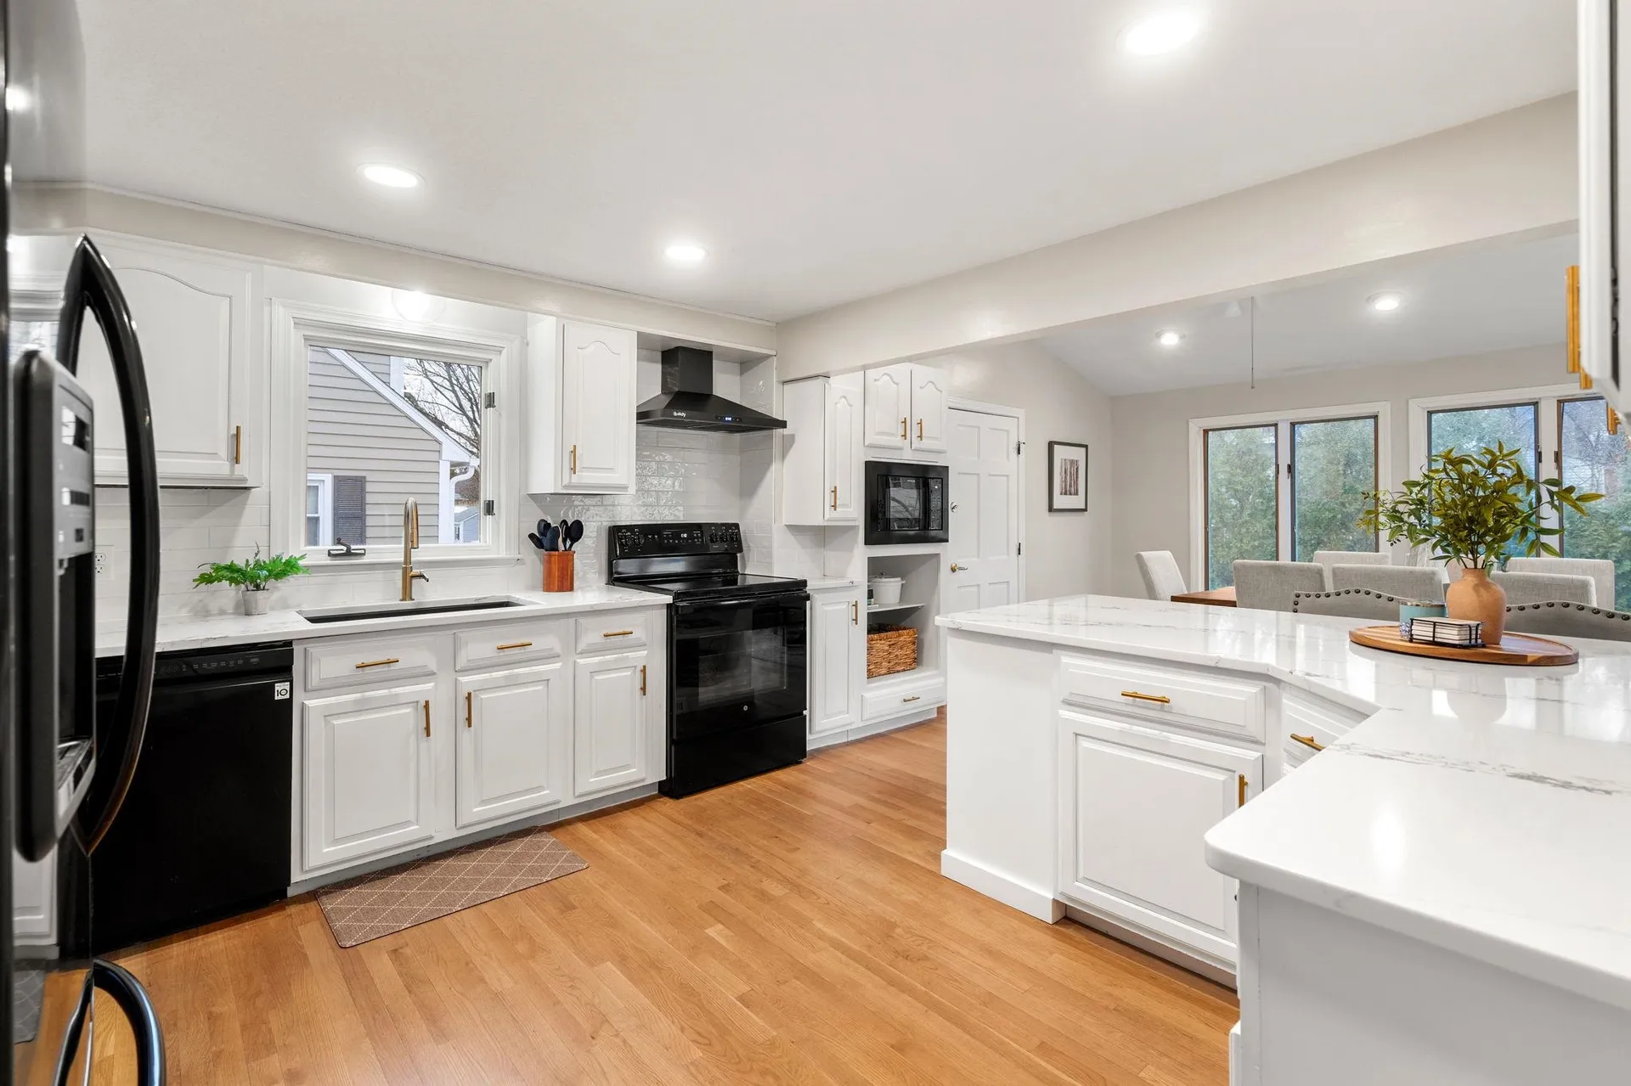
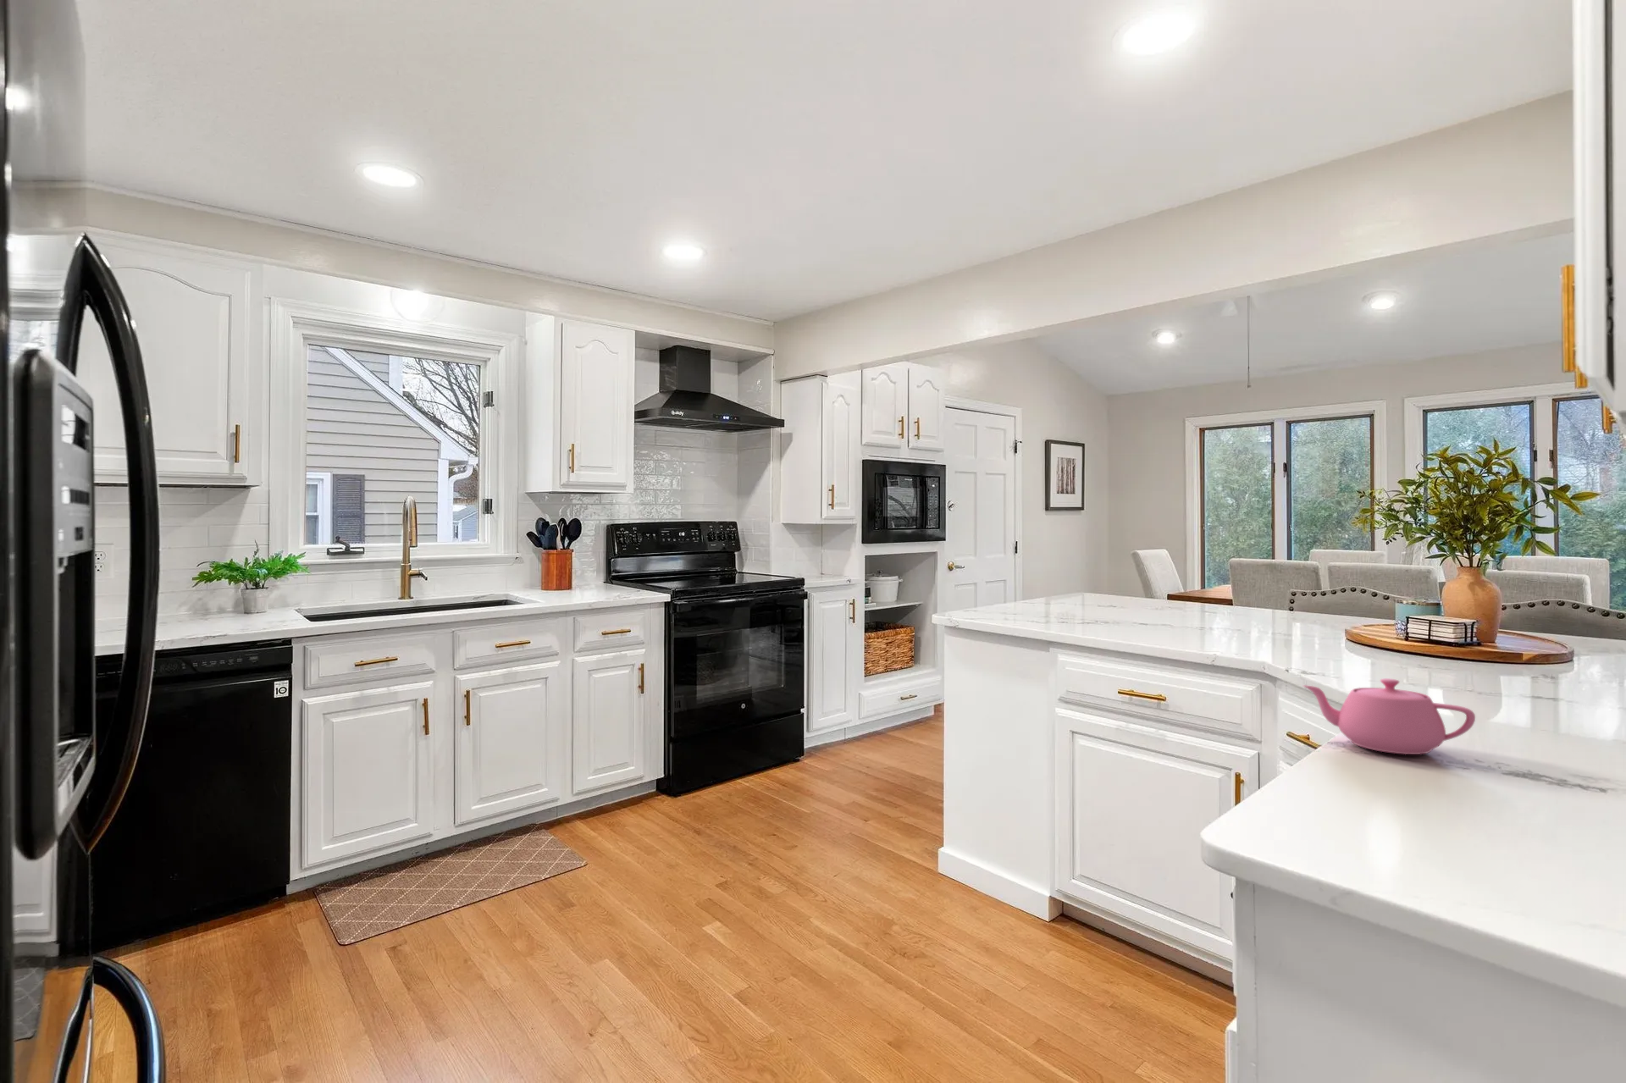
+ teapot [1302,677,1476,755]
